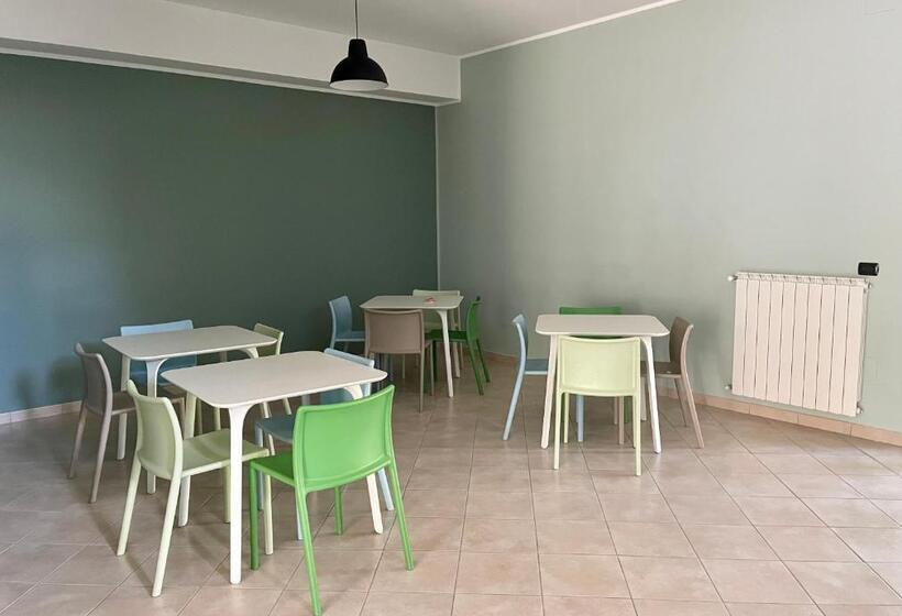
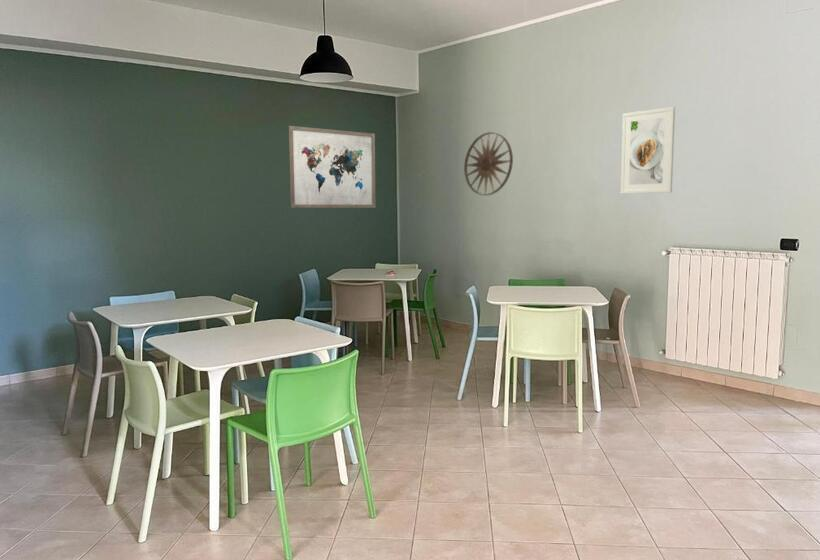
+ wall art [463,131,514,196]
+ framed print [620,106,676,195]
+ wall art [288,125,377,209]
